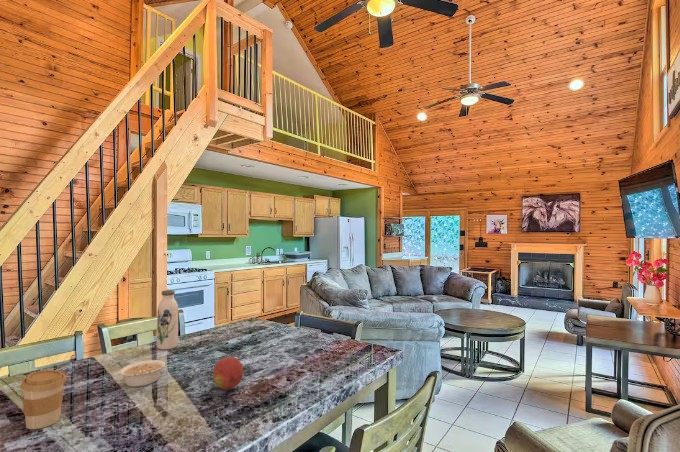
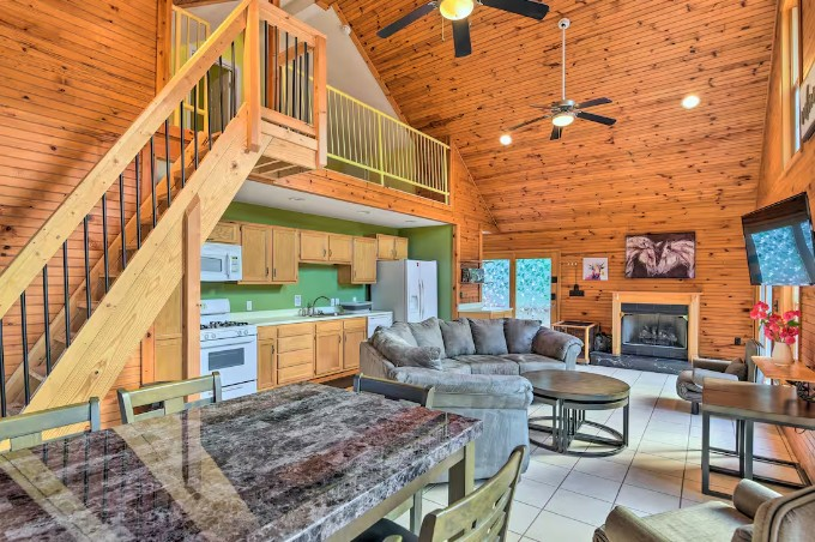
- water bottle [156,289,179,350]
- fruit [212,356,244,391]
- legume [118,359,173,388]
- coffee cup [20,369,67,430]
